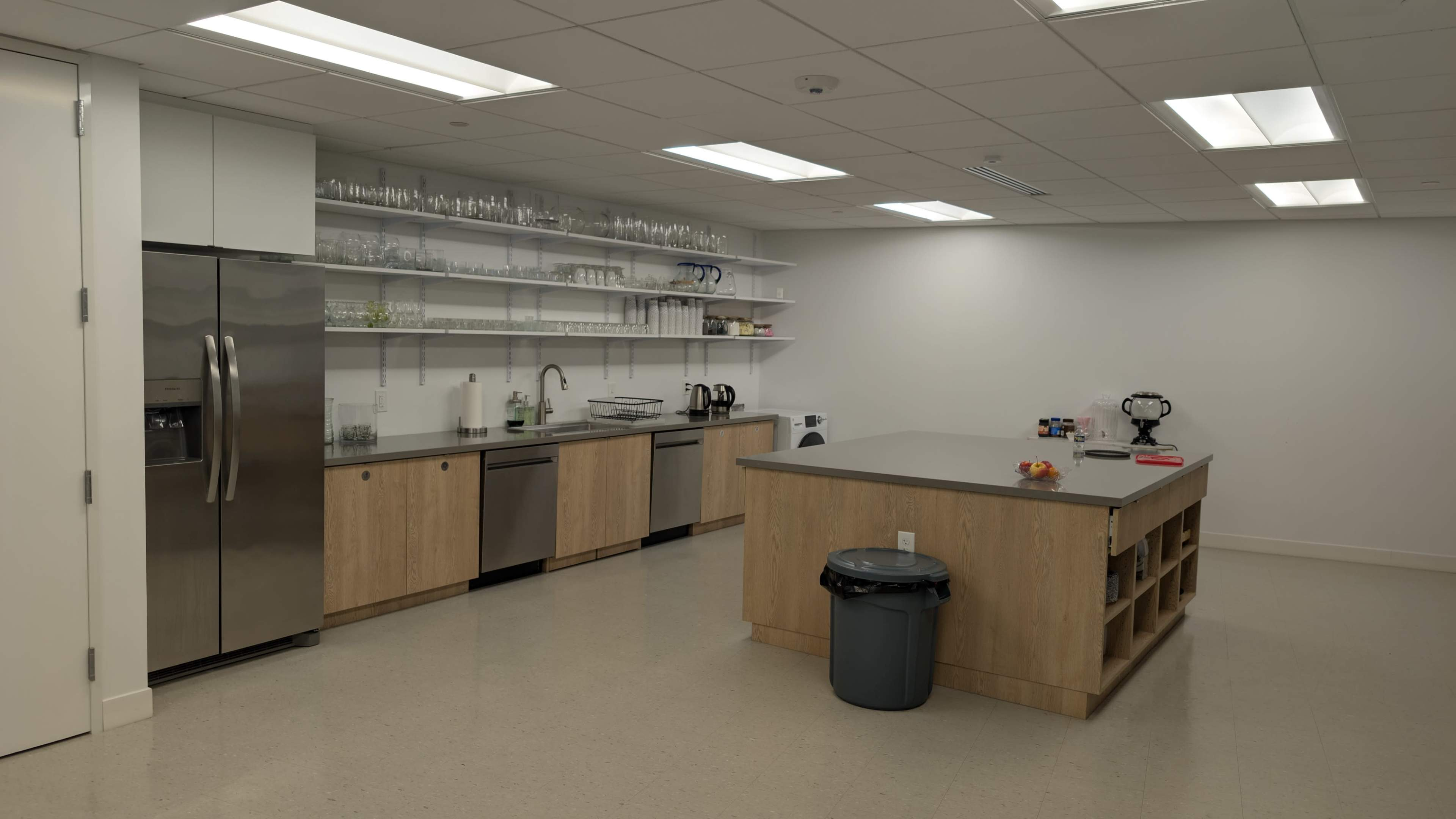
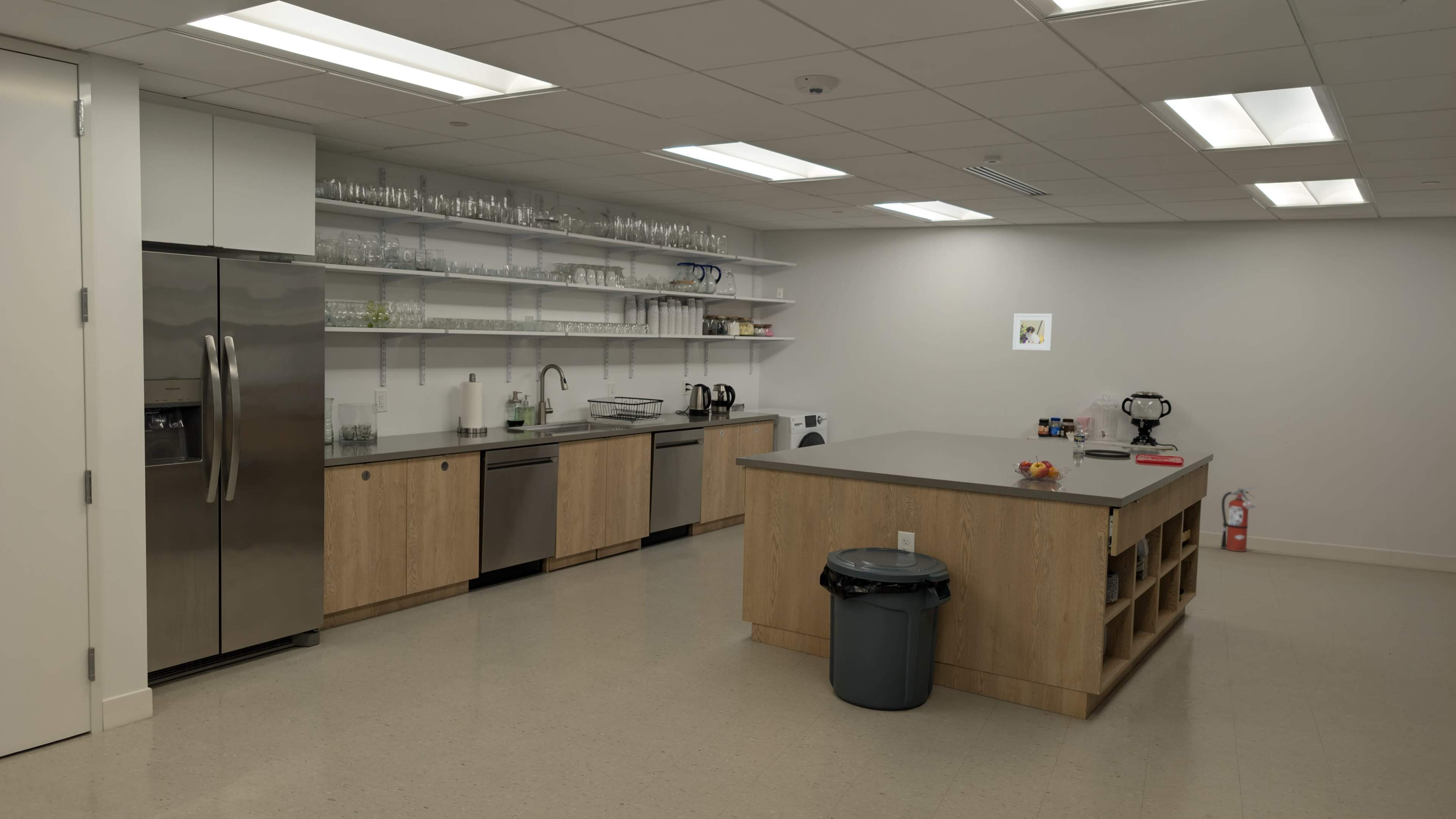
+ fire extinguisher [1221,486,1258,552]
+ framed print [1012,313,1053,351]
